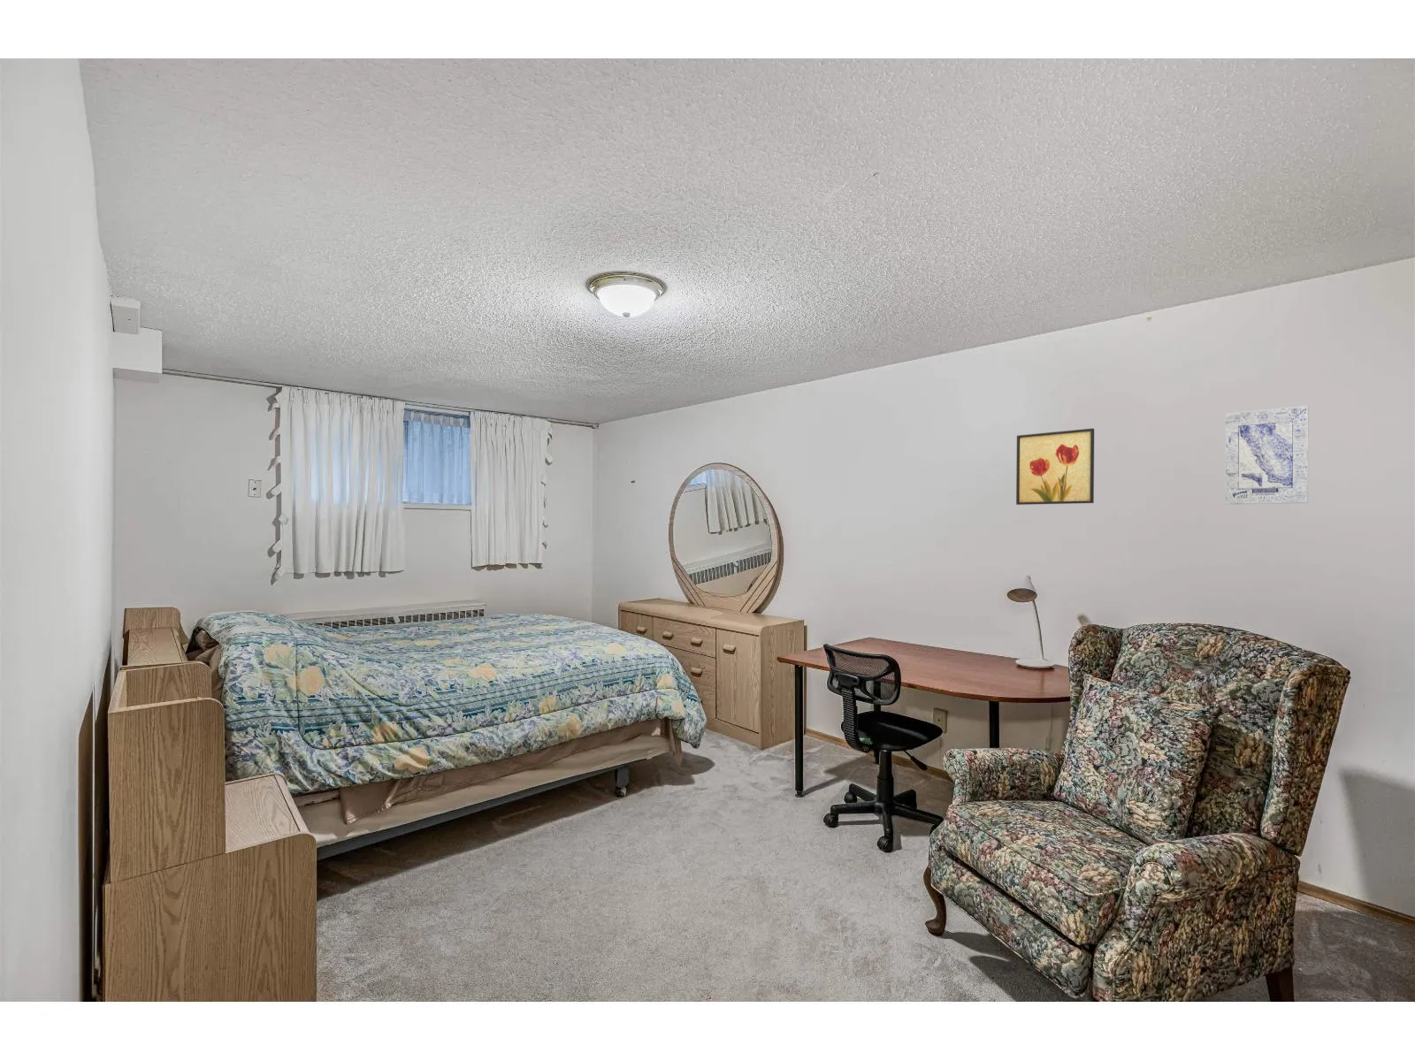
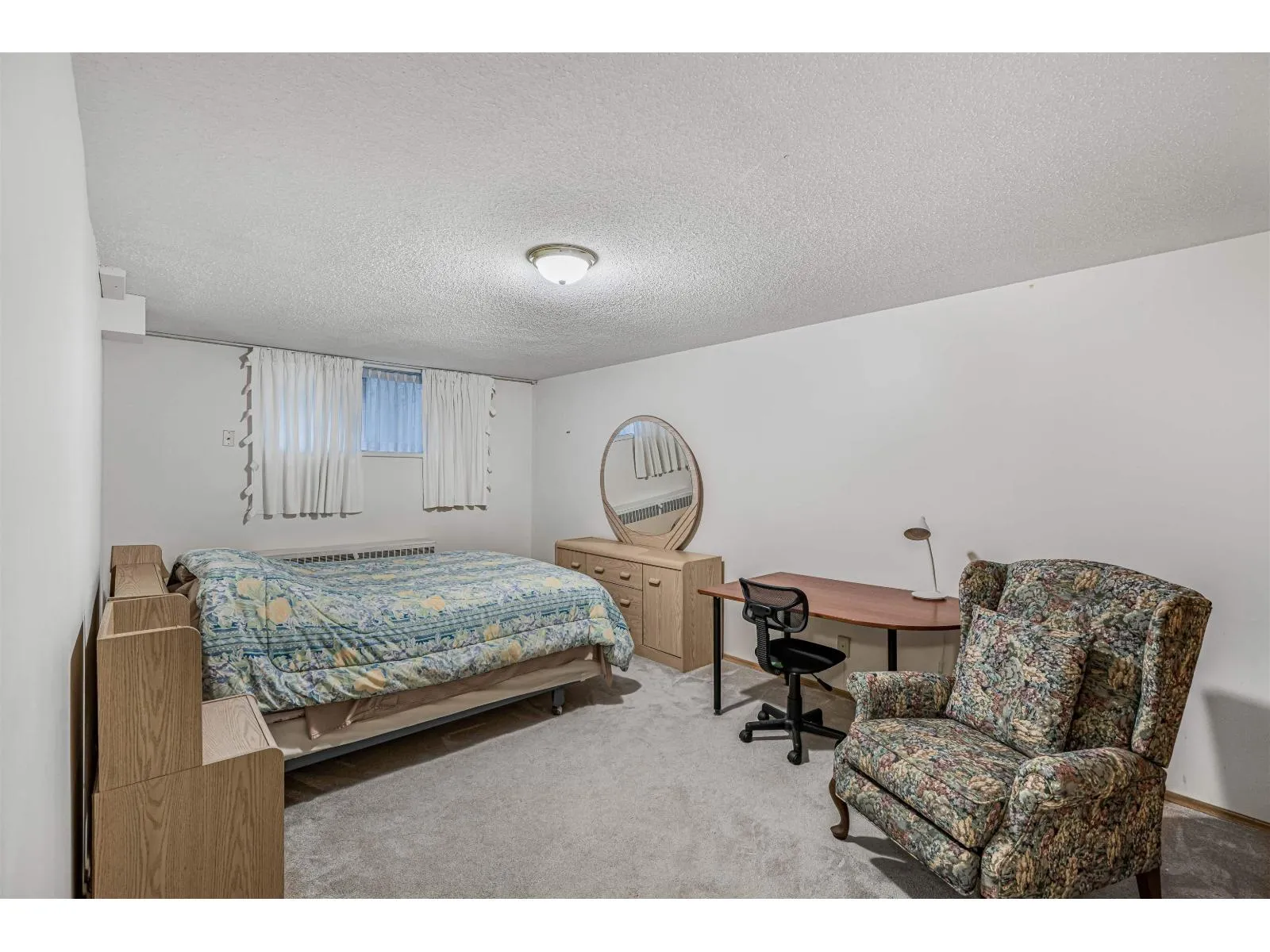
- wall art [1015,428,1095,506]
- wall art [1224,405,1310,505]
